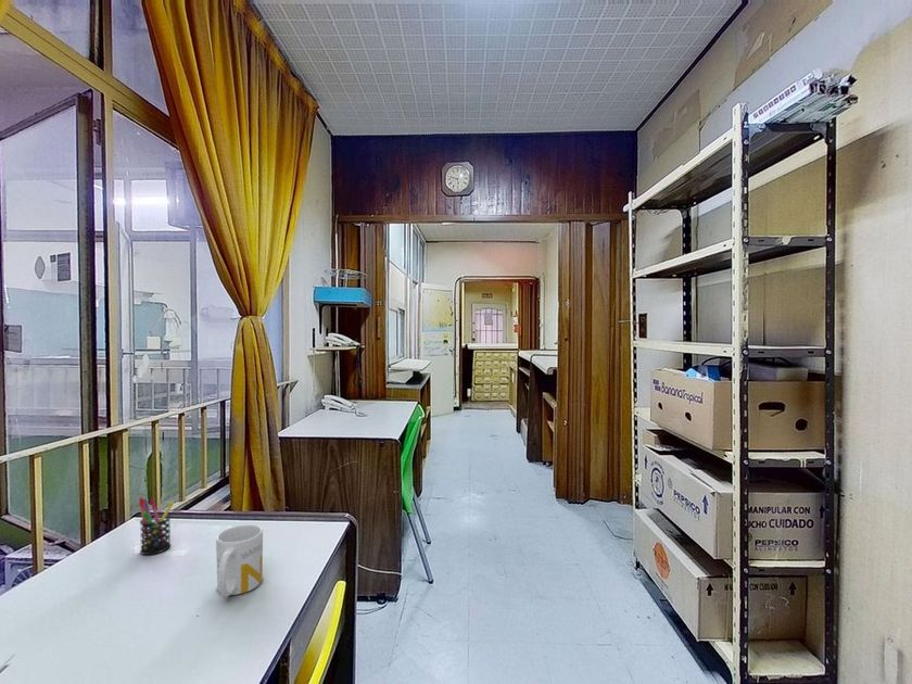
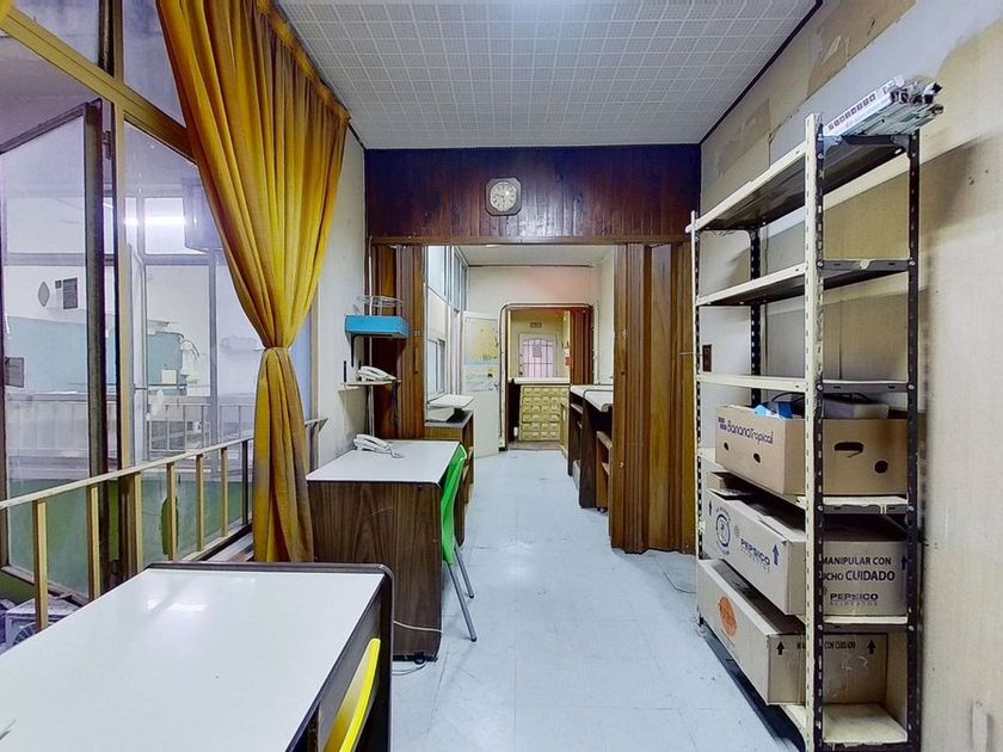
- pen holder [138,496,175,556]
- mug [215,523,264,598]
